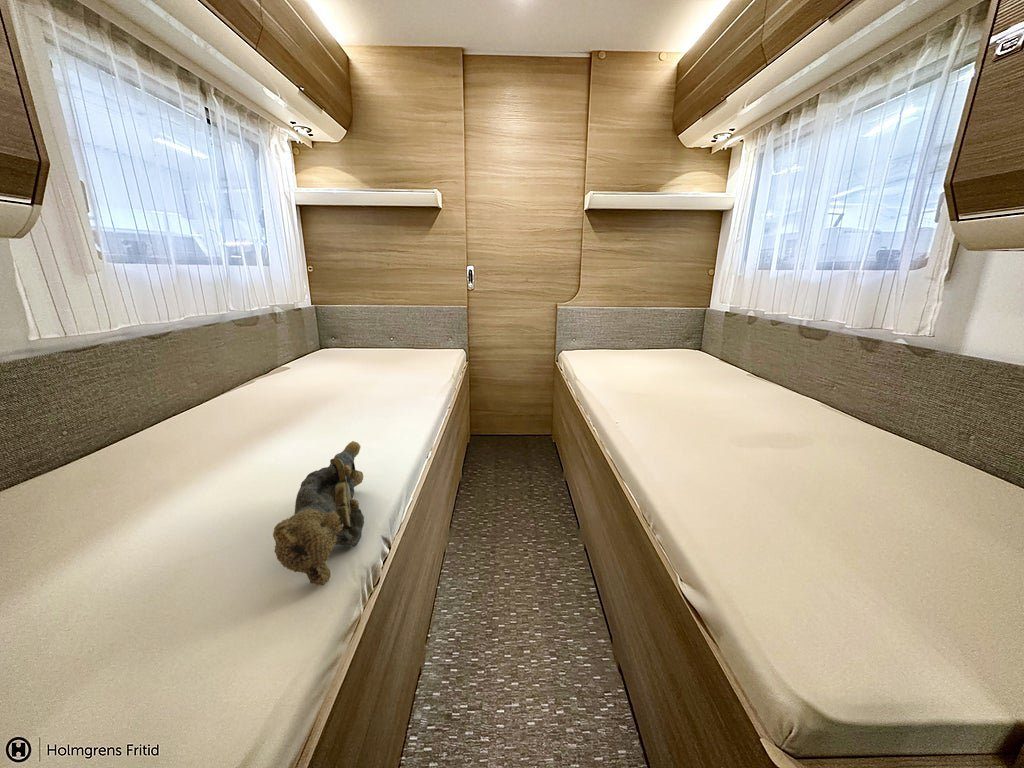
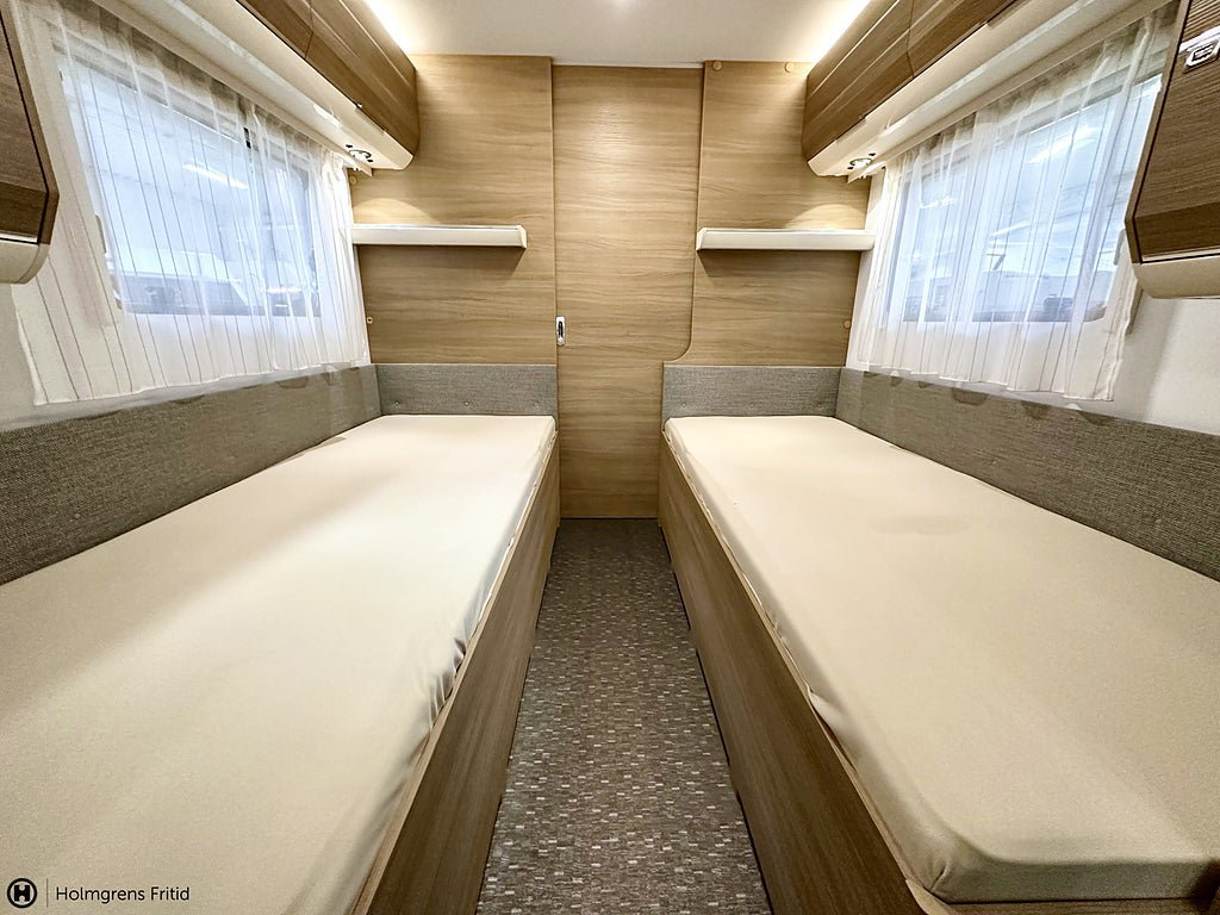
- teddy bear [272,440,365,587]
